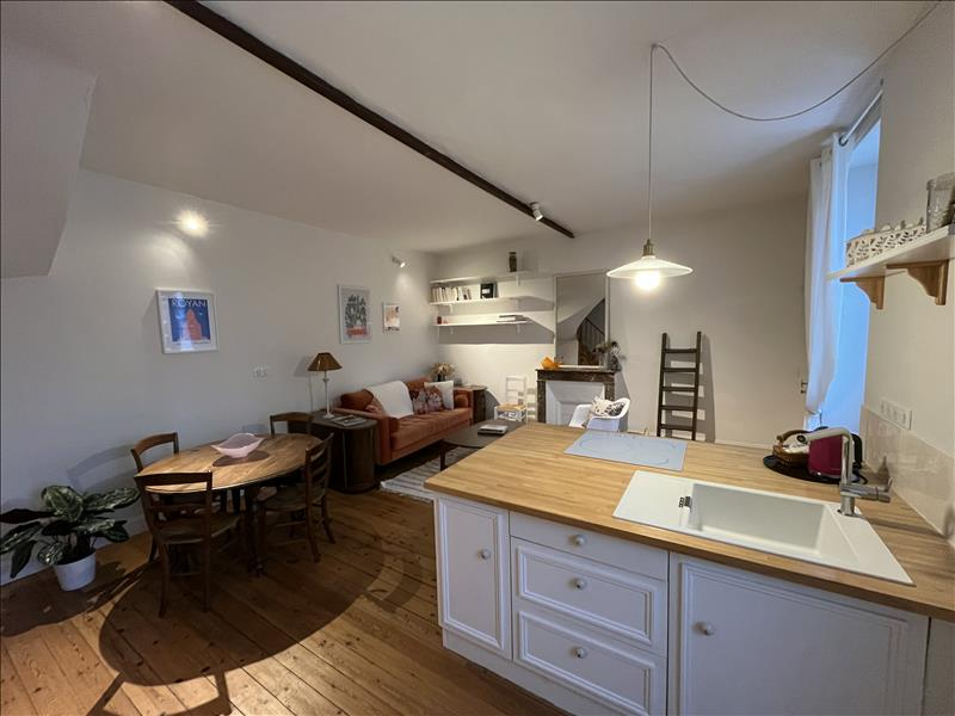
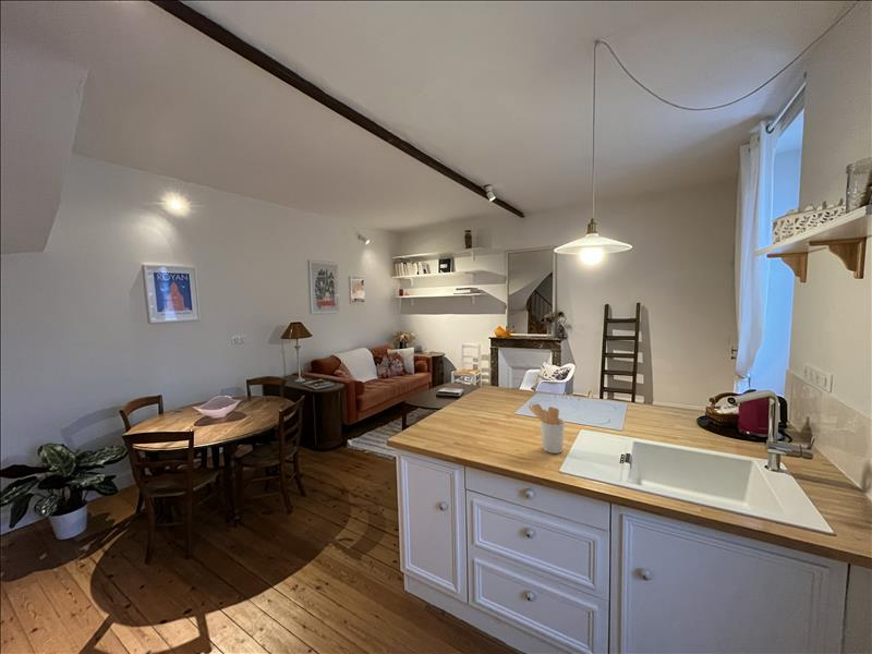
+ utensil holder [528,402,566,455]
